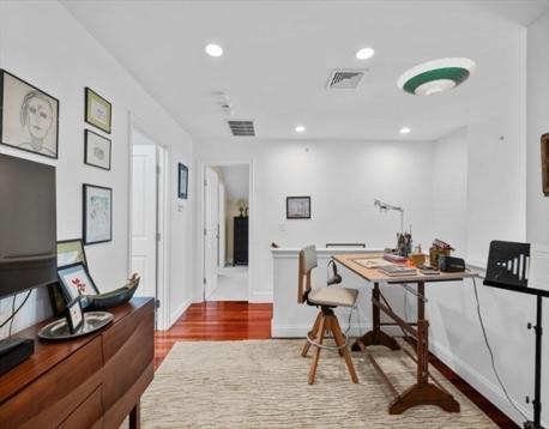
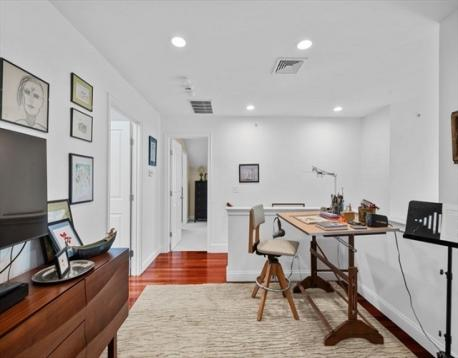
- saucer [396,56,478,97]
